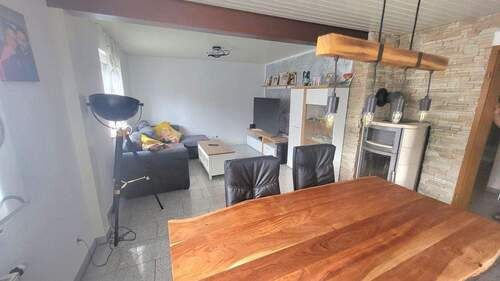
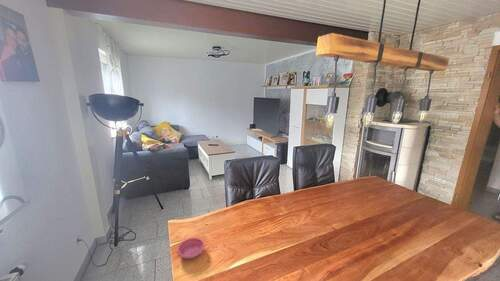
+ saucer [176,237,206,261]
